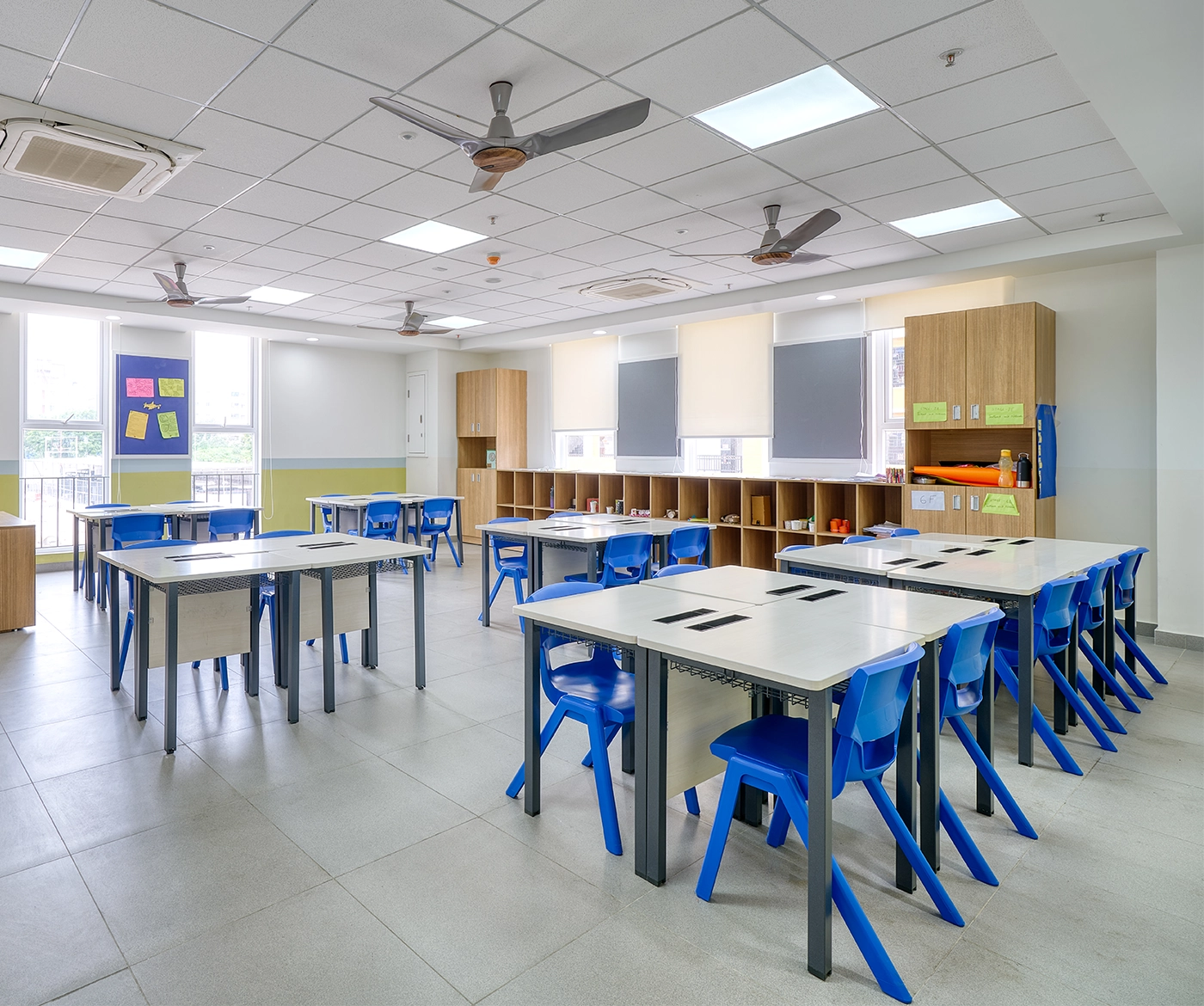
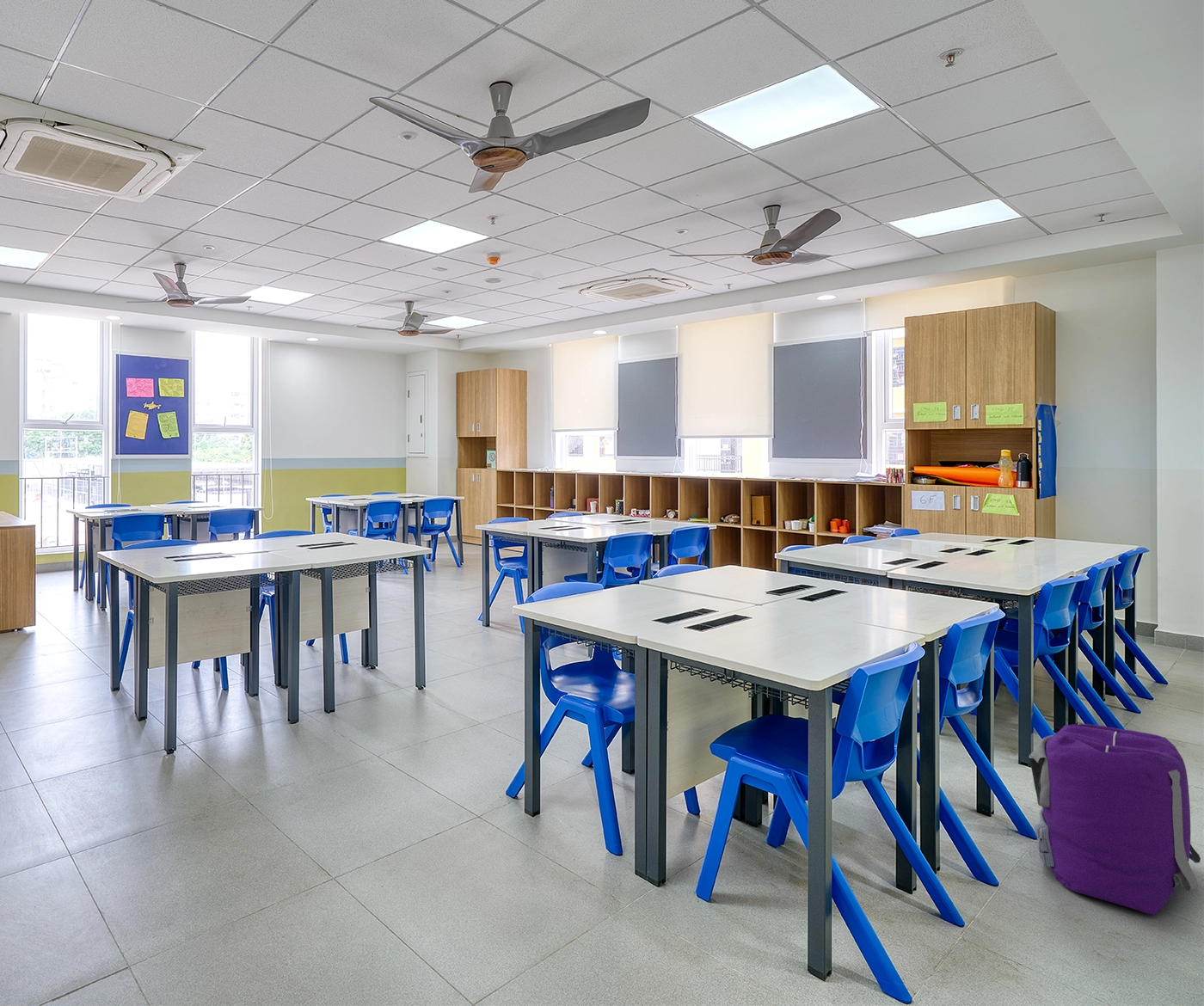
+ backpack [1029,723,1201,917]
